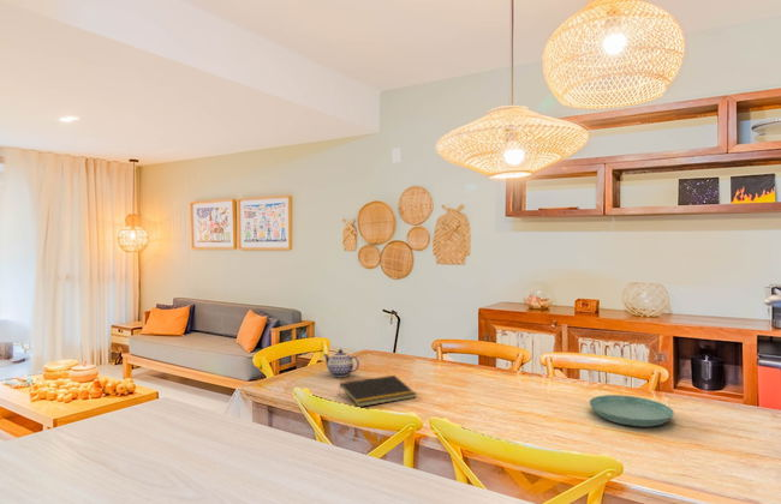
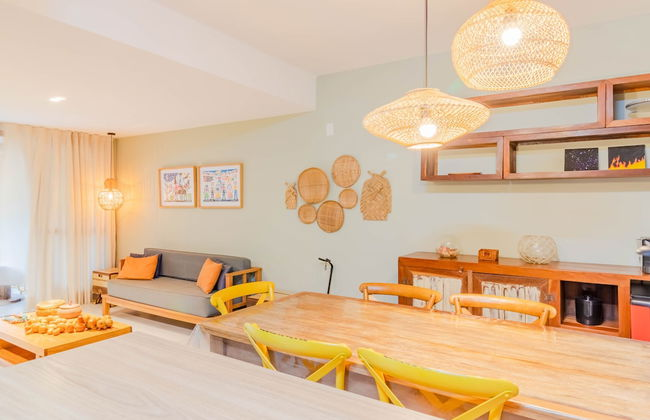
- notepad [338,374,418,408]
- teapot [322,348,360,378]
- saucer [589,394,675,427]
